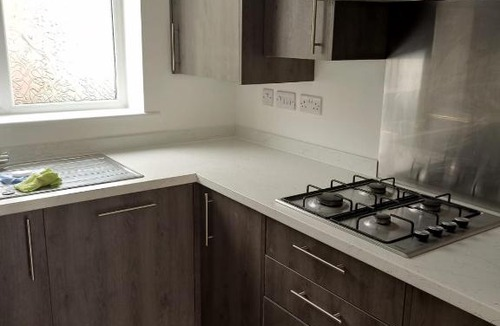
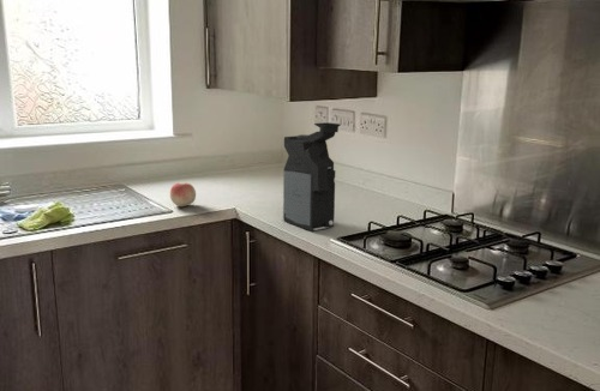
+ coffee maker [282,121,342,233]
+ fruit [169,182,197,207]
